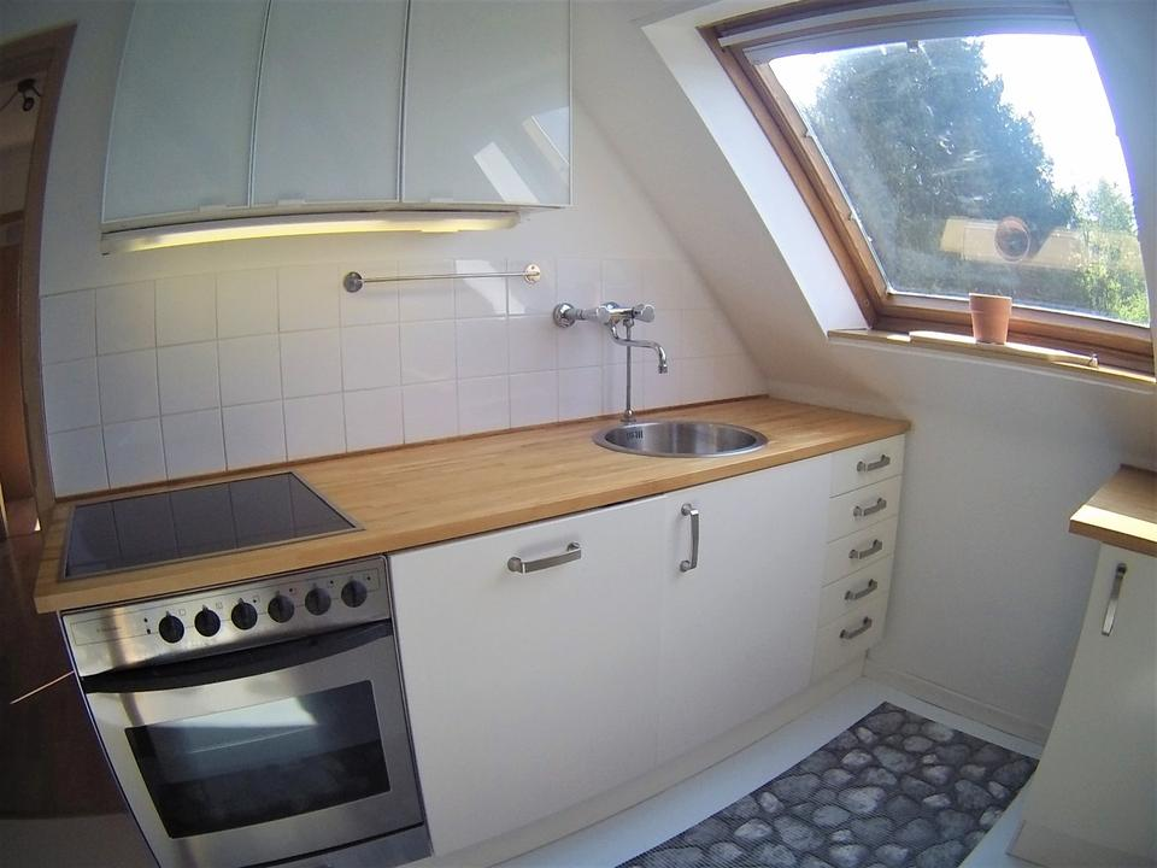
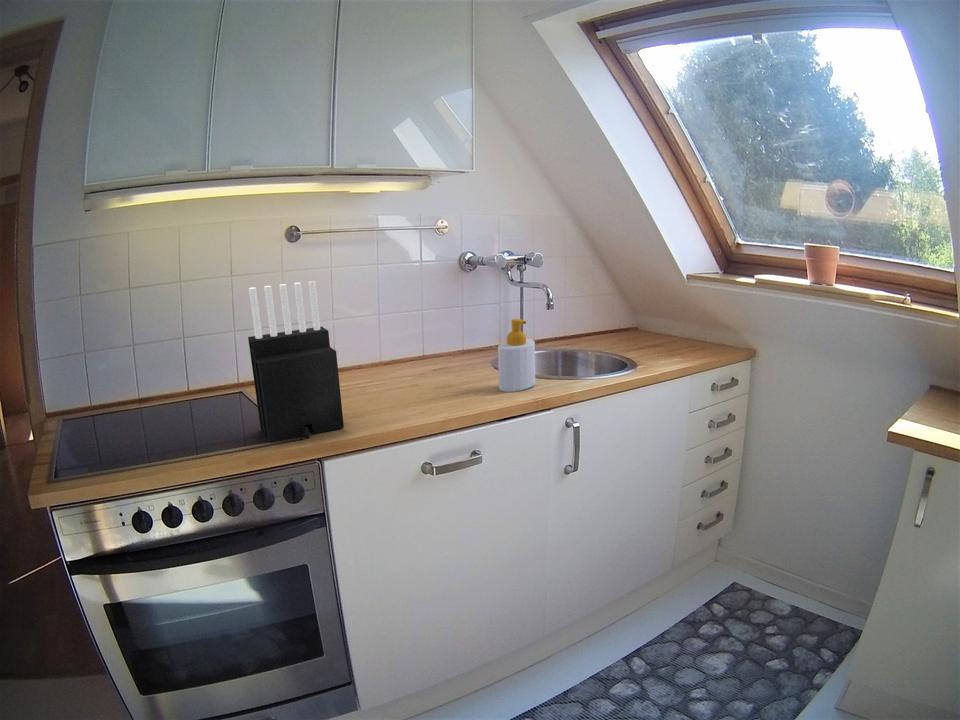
+ knife block [247,280,345,444]
+ soap bottle [497,318,536,393]
